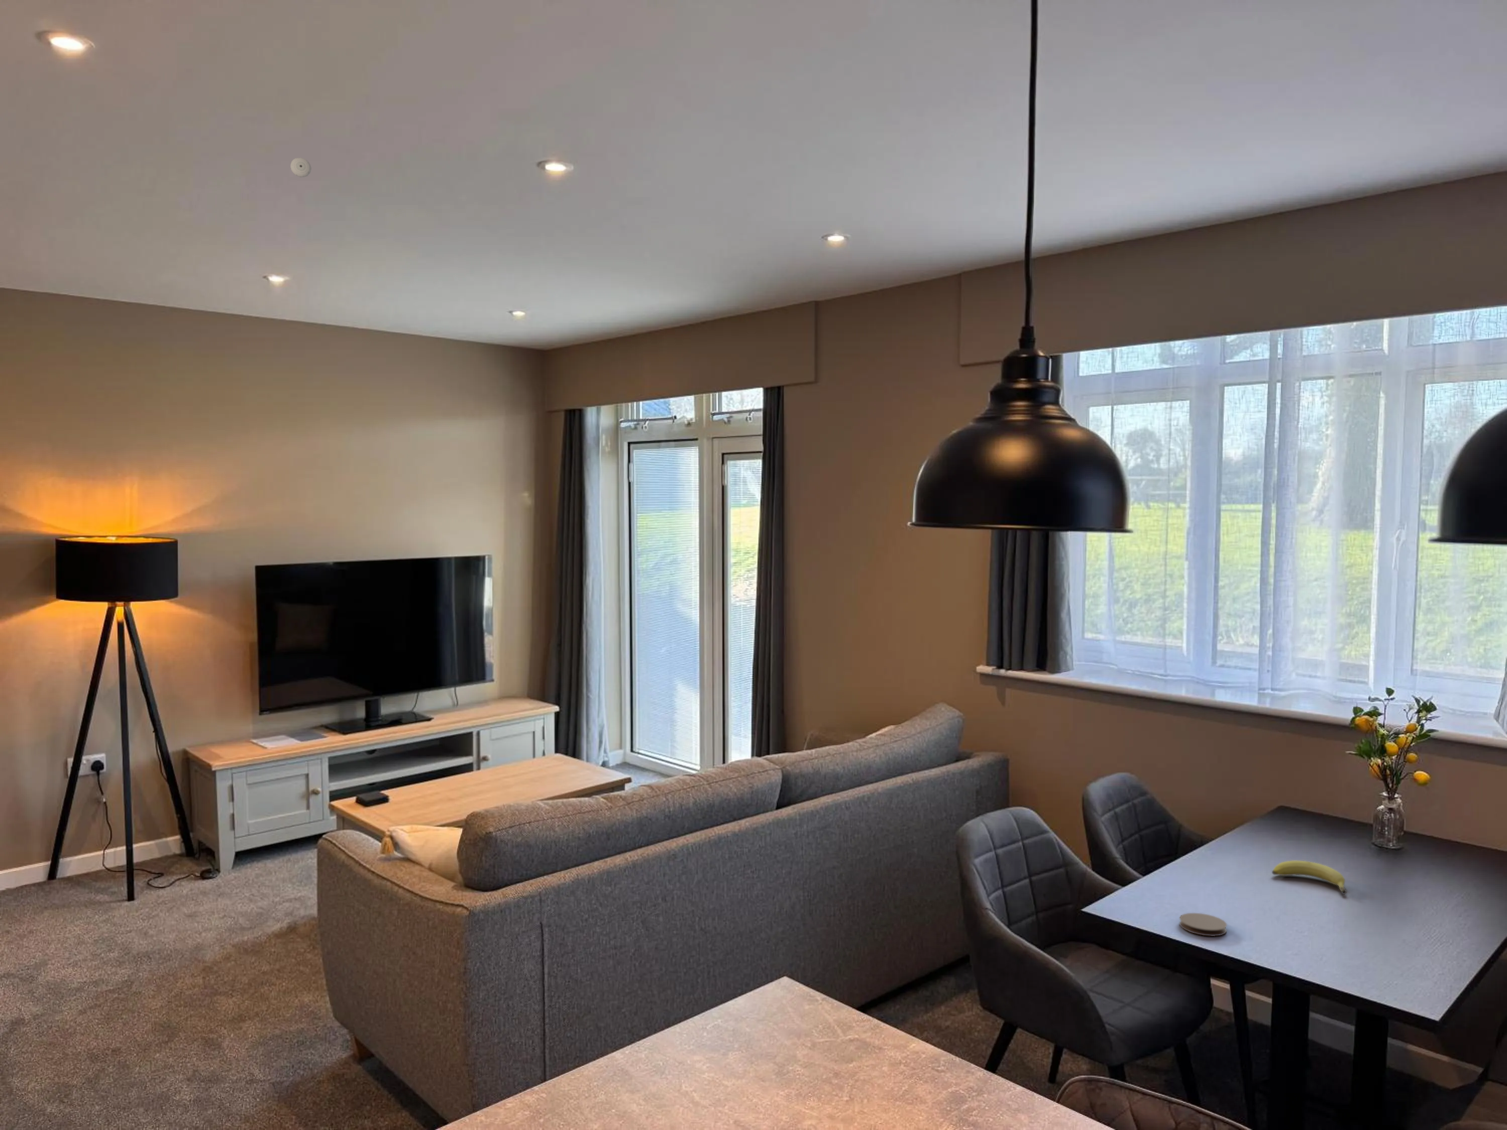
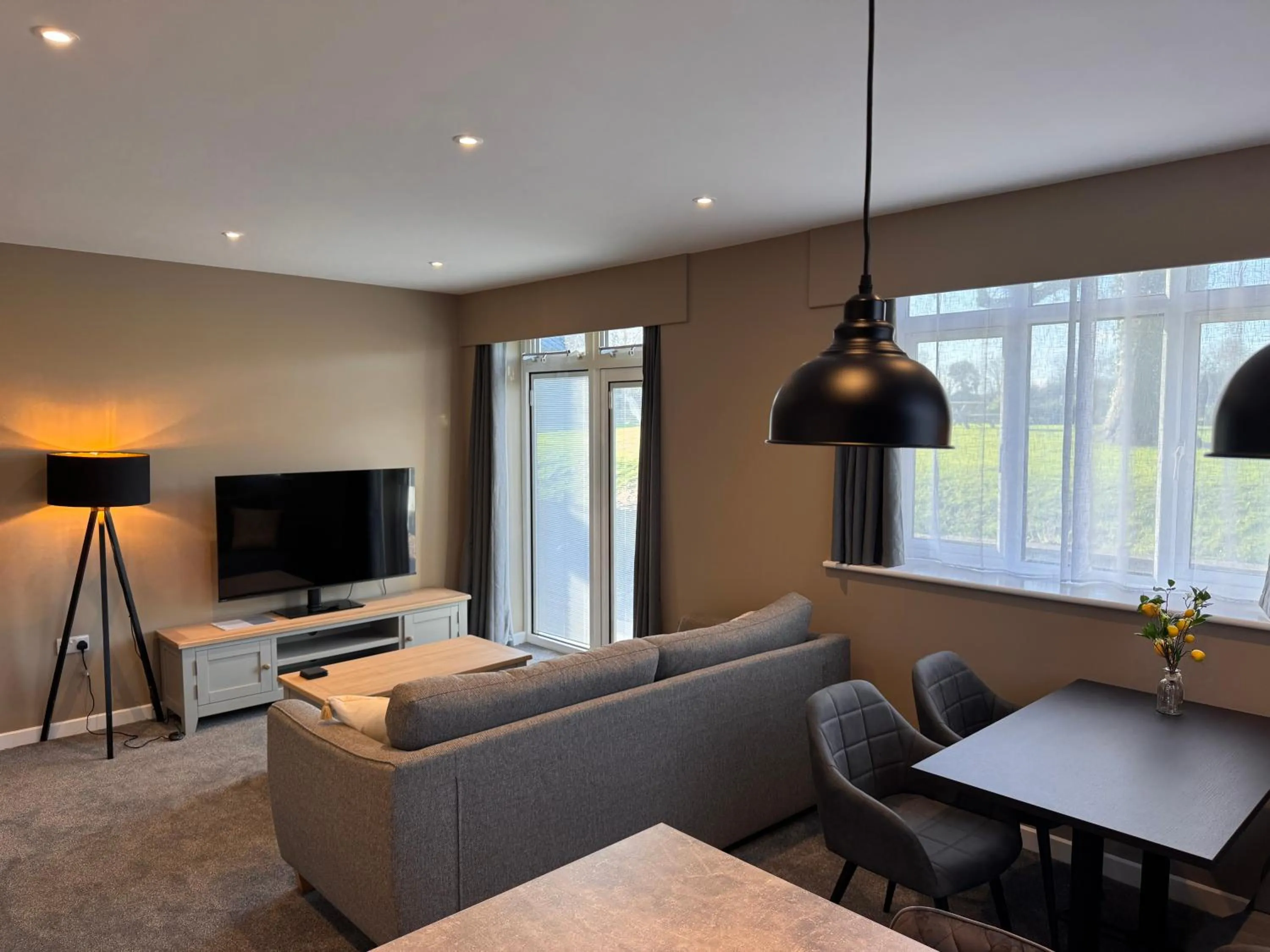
- coaster [1179,913,1228,937]
- fruit [1271,861,1347,895]
- smoke detector [290,157,312,178]
